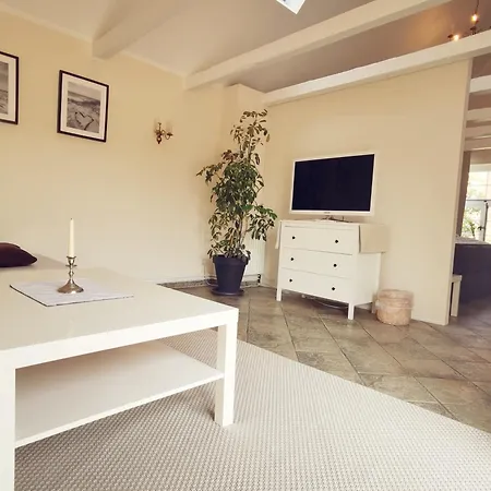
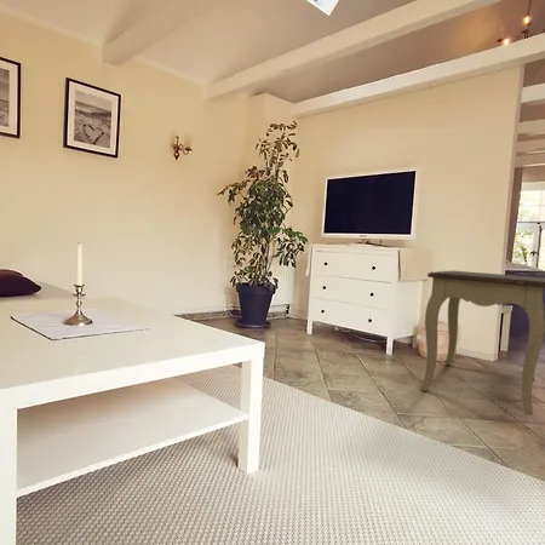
+ side table [420,270,545,415]
